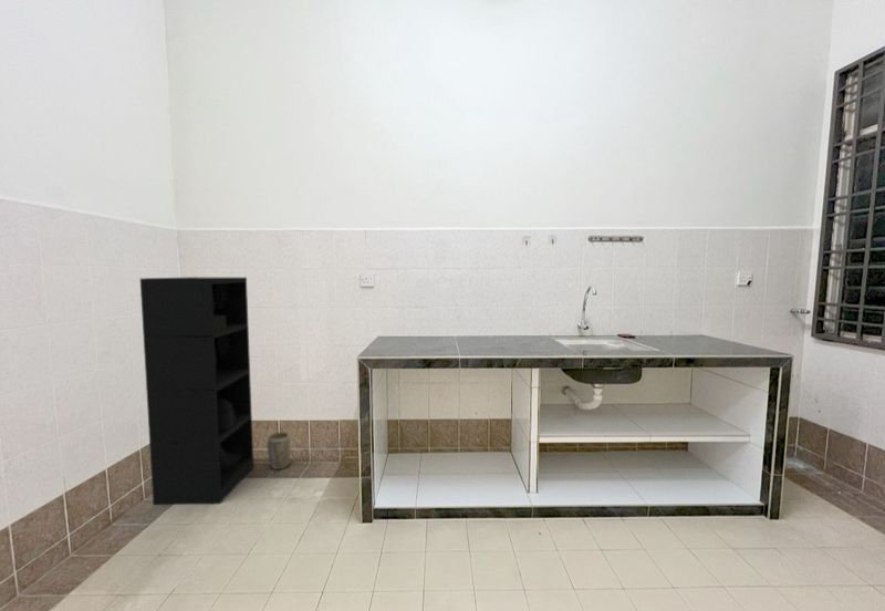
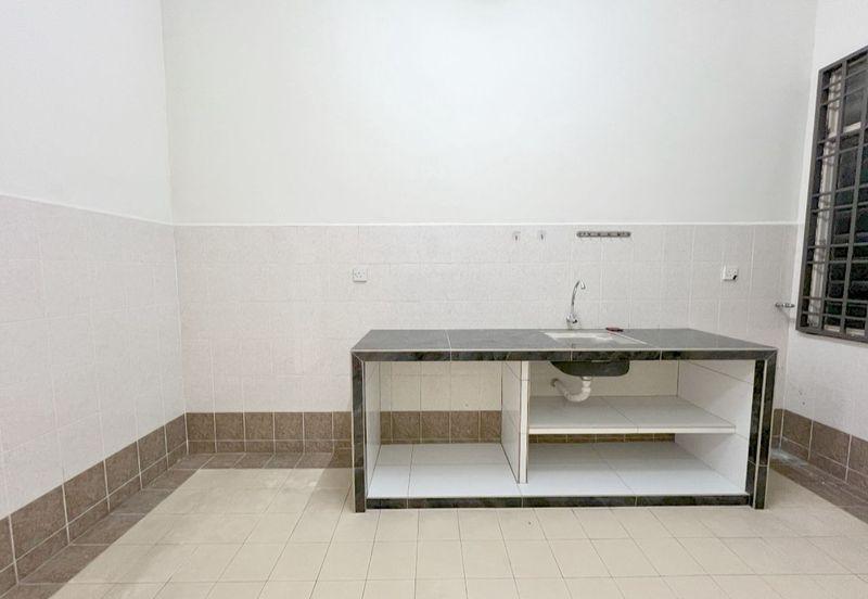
- shelving unit [139,276,254,506]
- plant pot [267,431,292,470]
